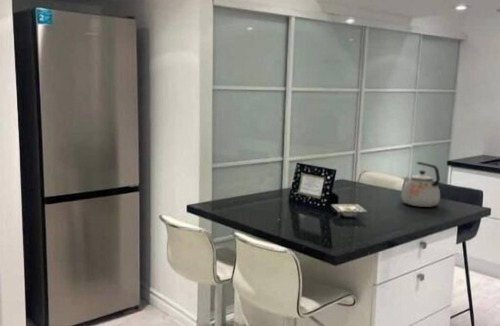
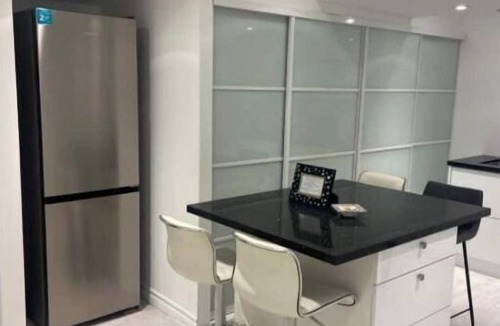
- kettle [400,161,441,208]
